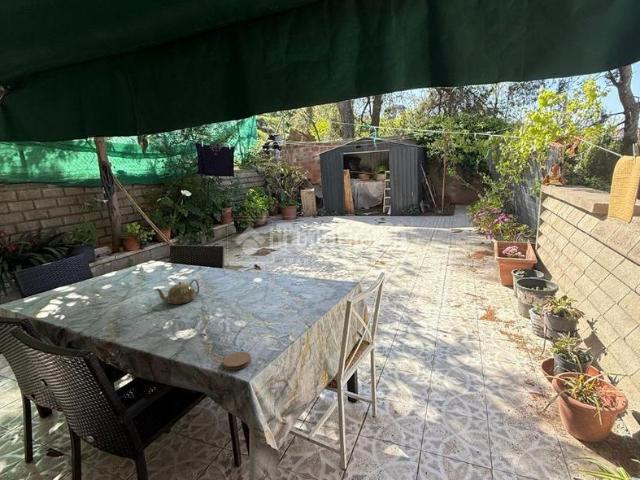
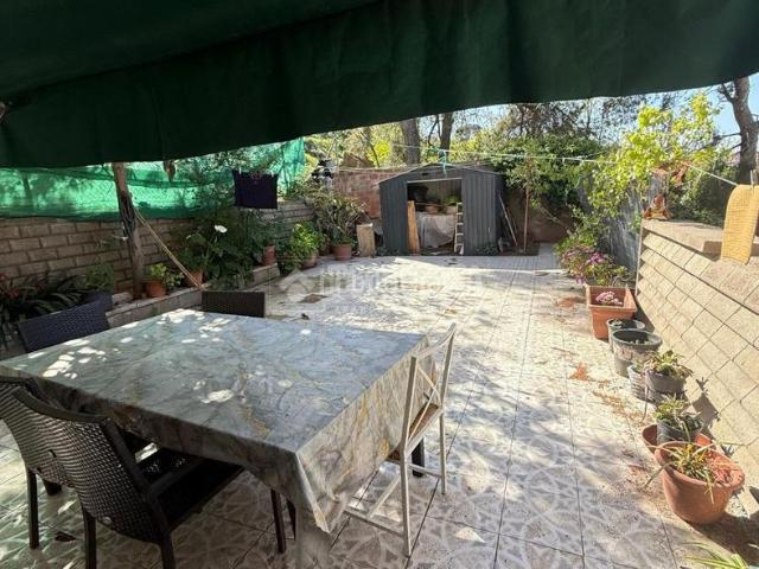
- coaster [222,351,252,371]
- teapot [154,278,200,305]
